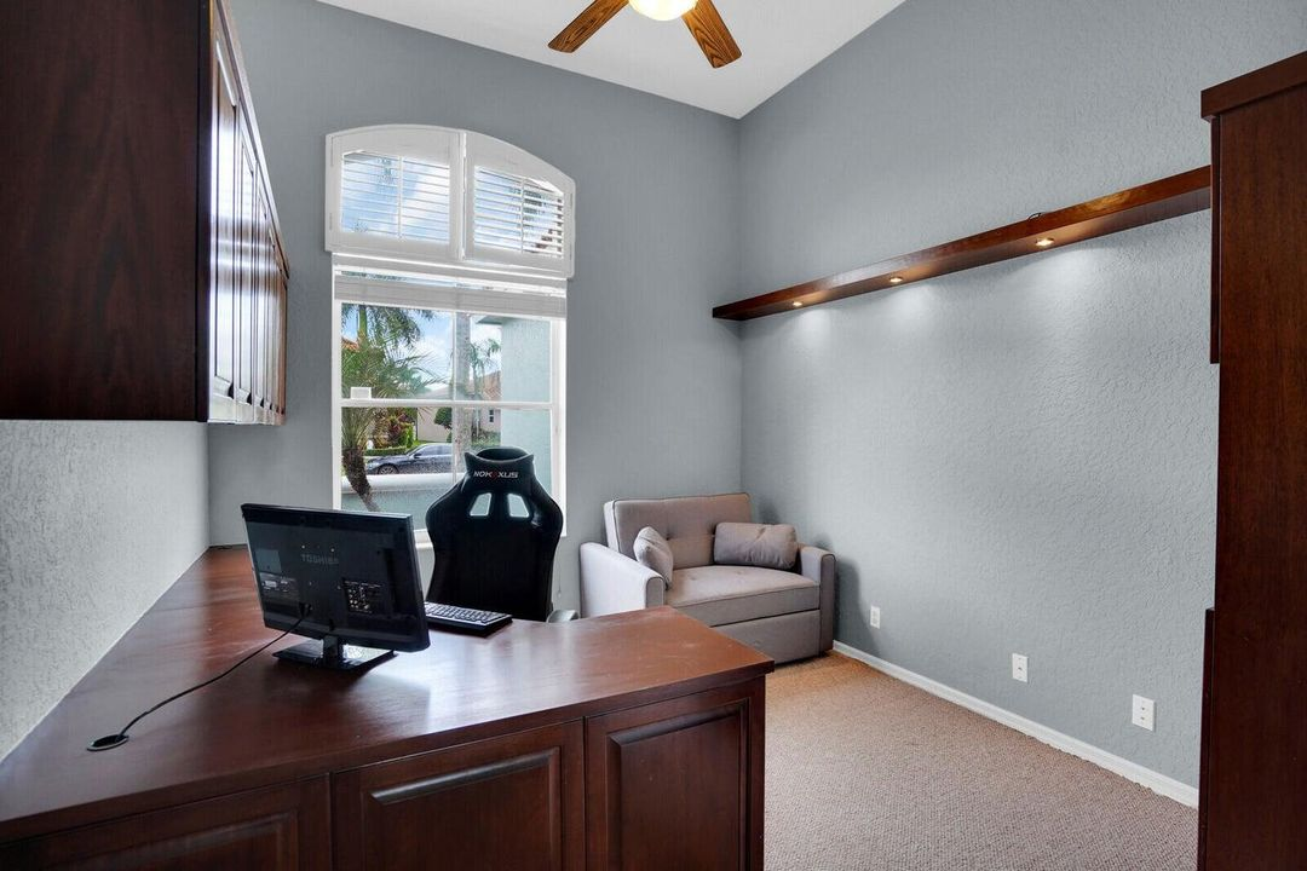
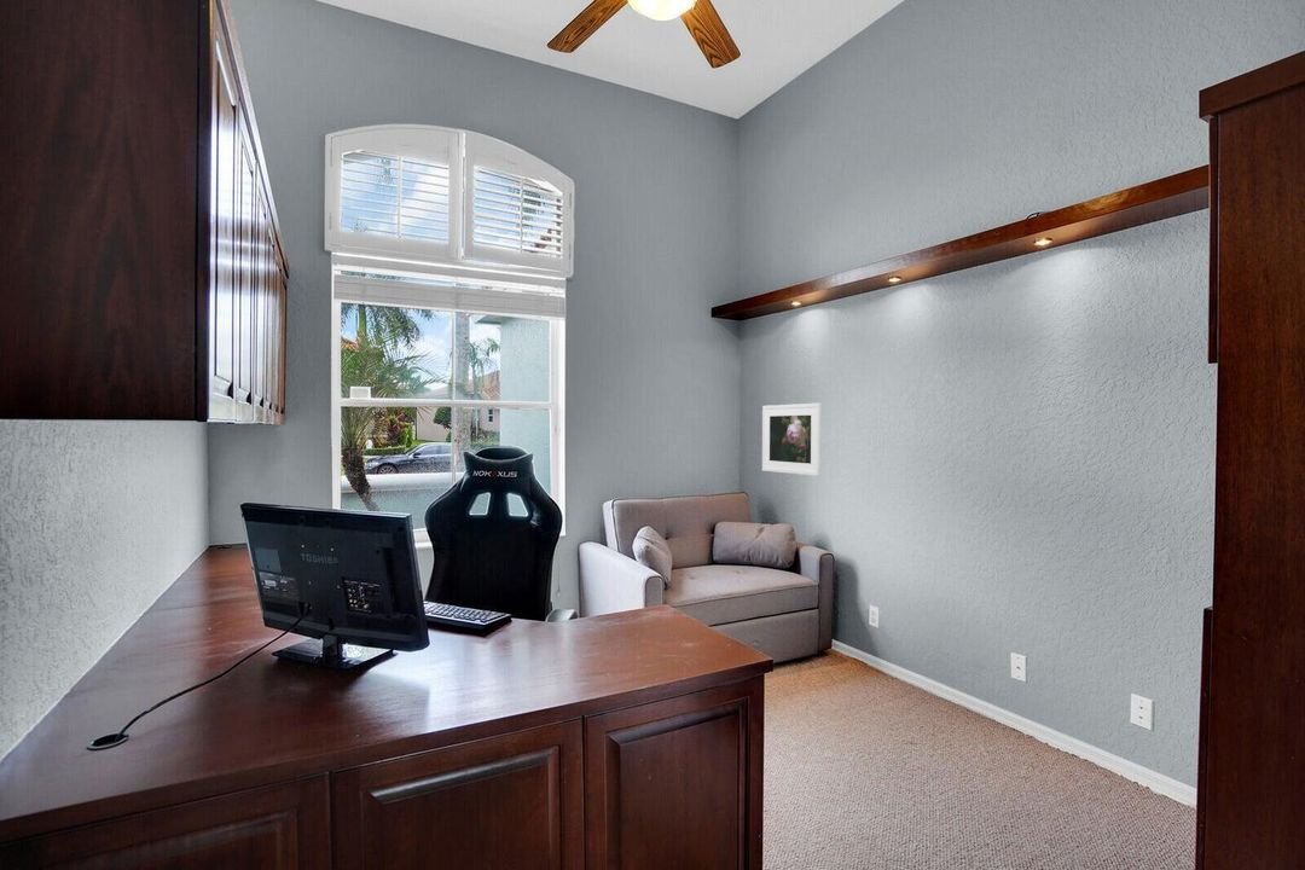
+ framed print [761,402,823,477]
